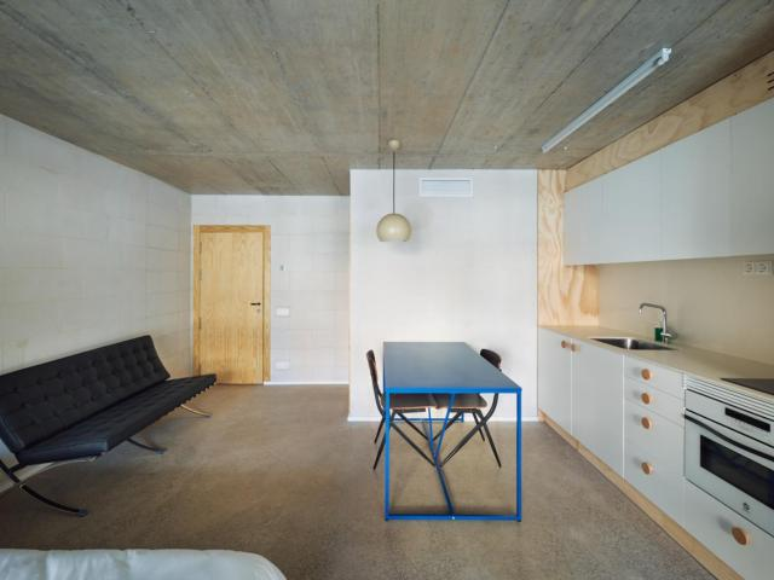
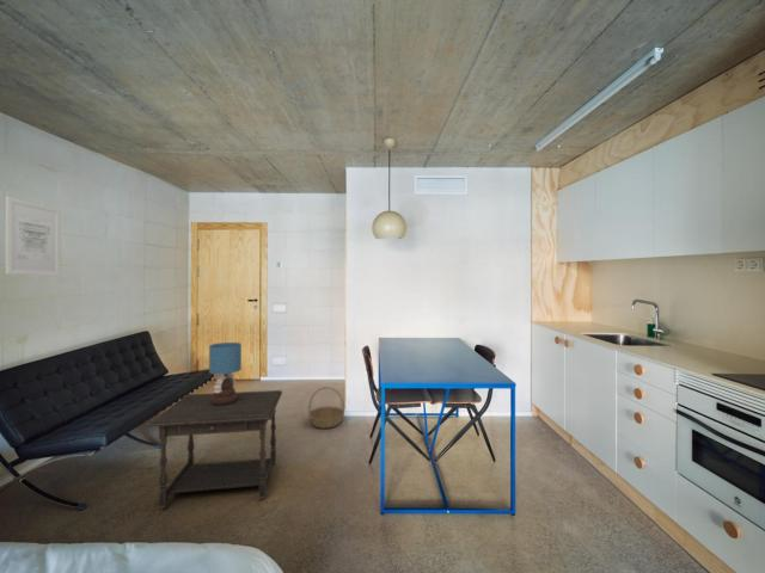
+ side table [147,389,283,511]
+ wall art [5,196,62,277]
+ table lamp [208,341,243,405]
+ basket [307,386,345,430]
